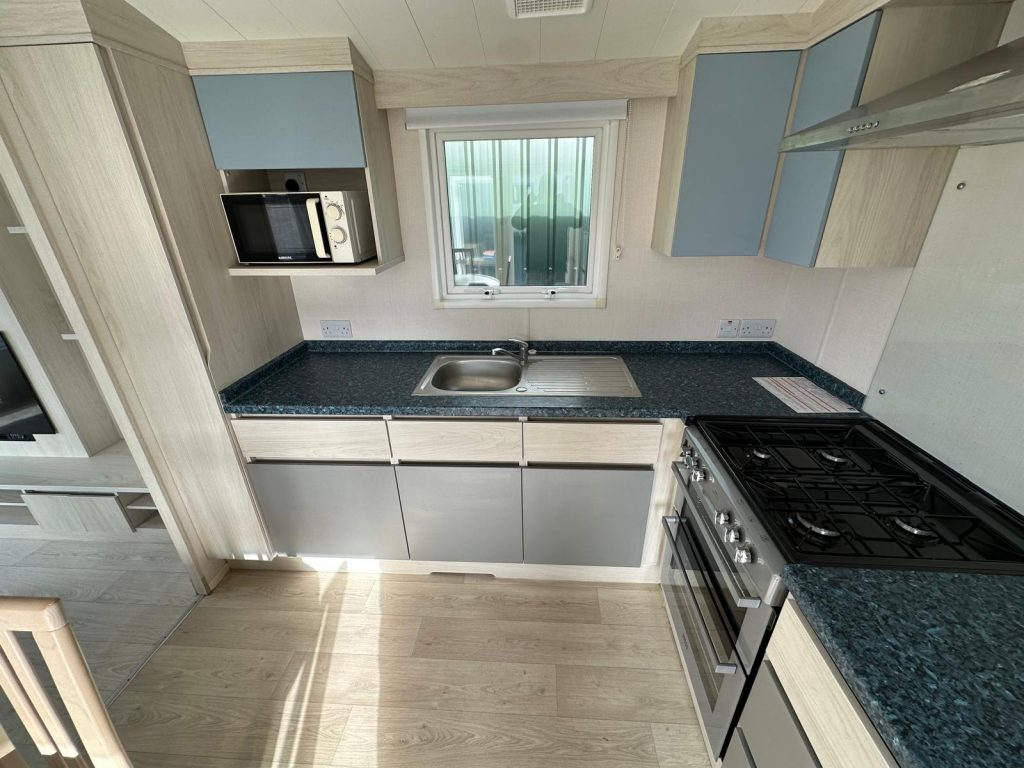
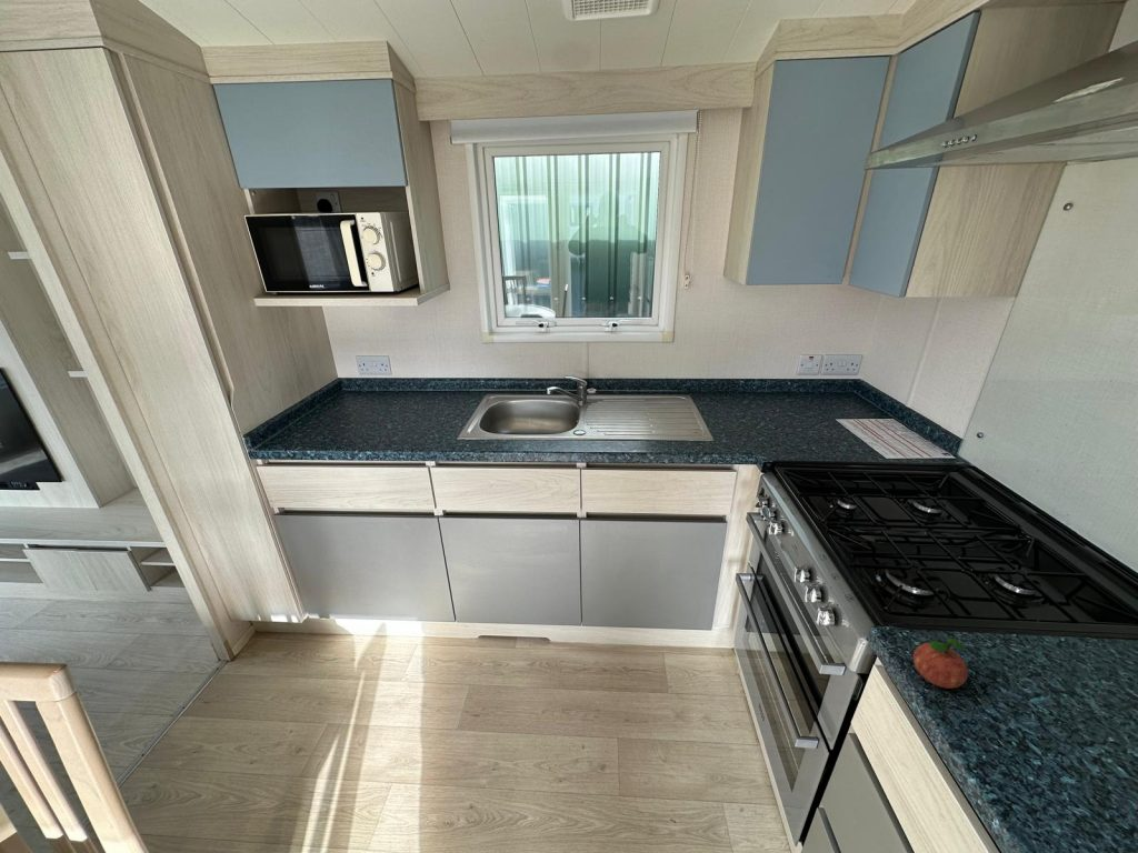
+ apple [912,636,969,690]
